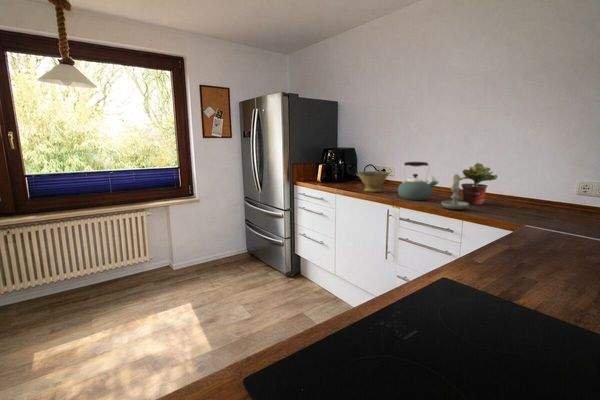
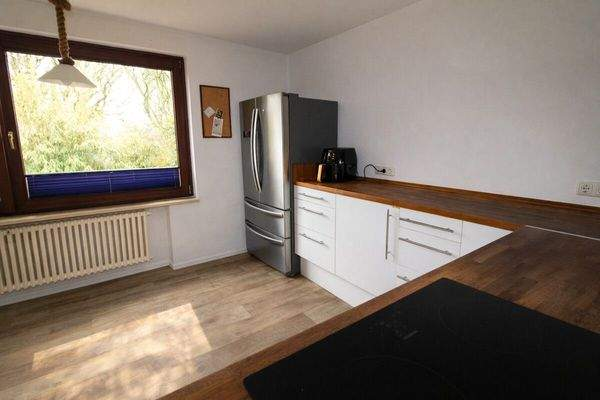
- bowl [357,170,390,193]
- candle [440,172,470,210]
- potted plant [460,162,498,205]
- kettle [397,161,440,201]
